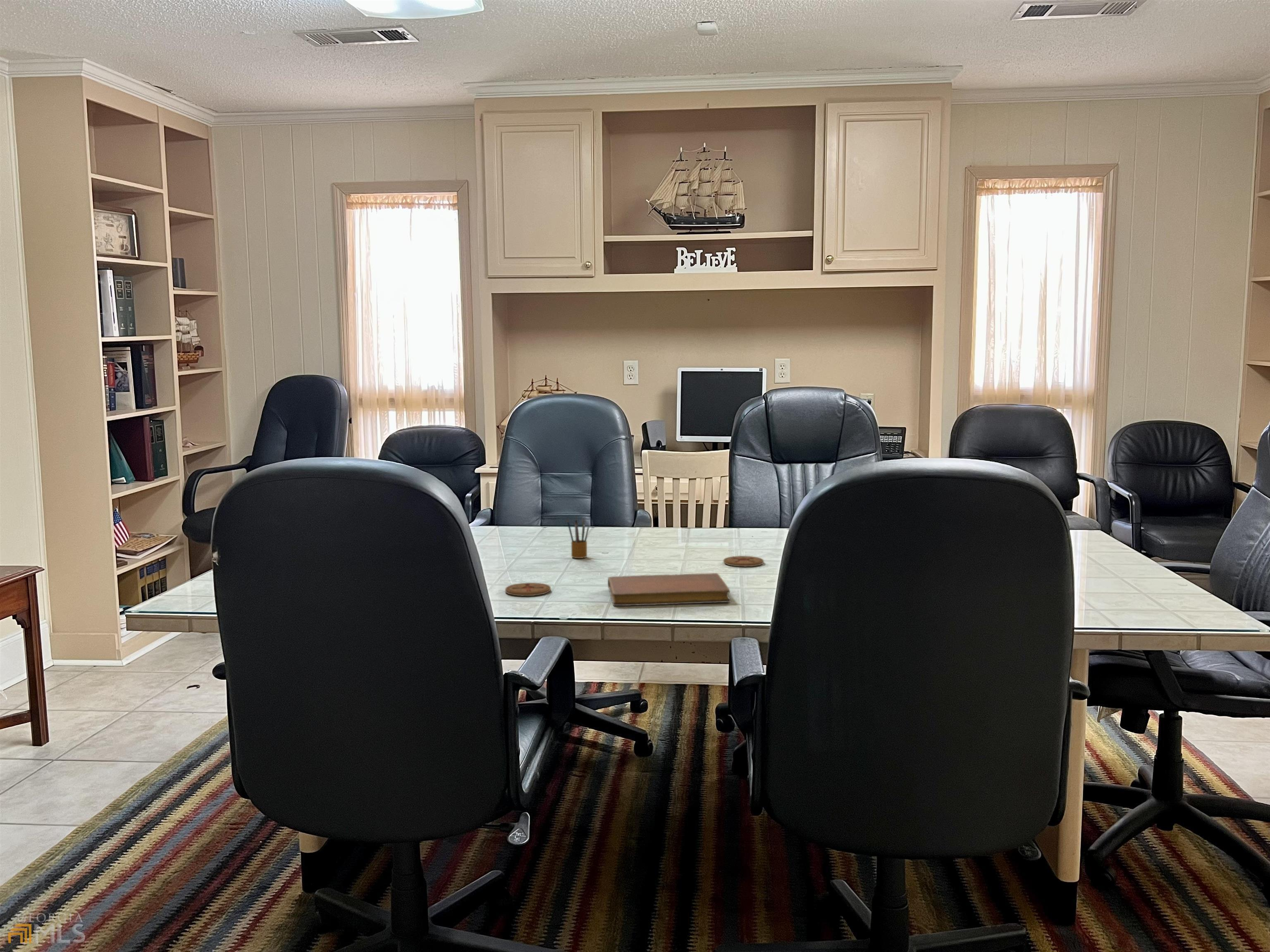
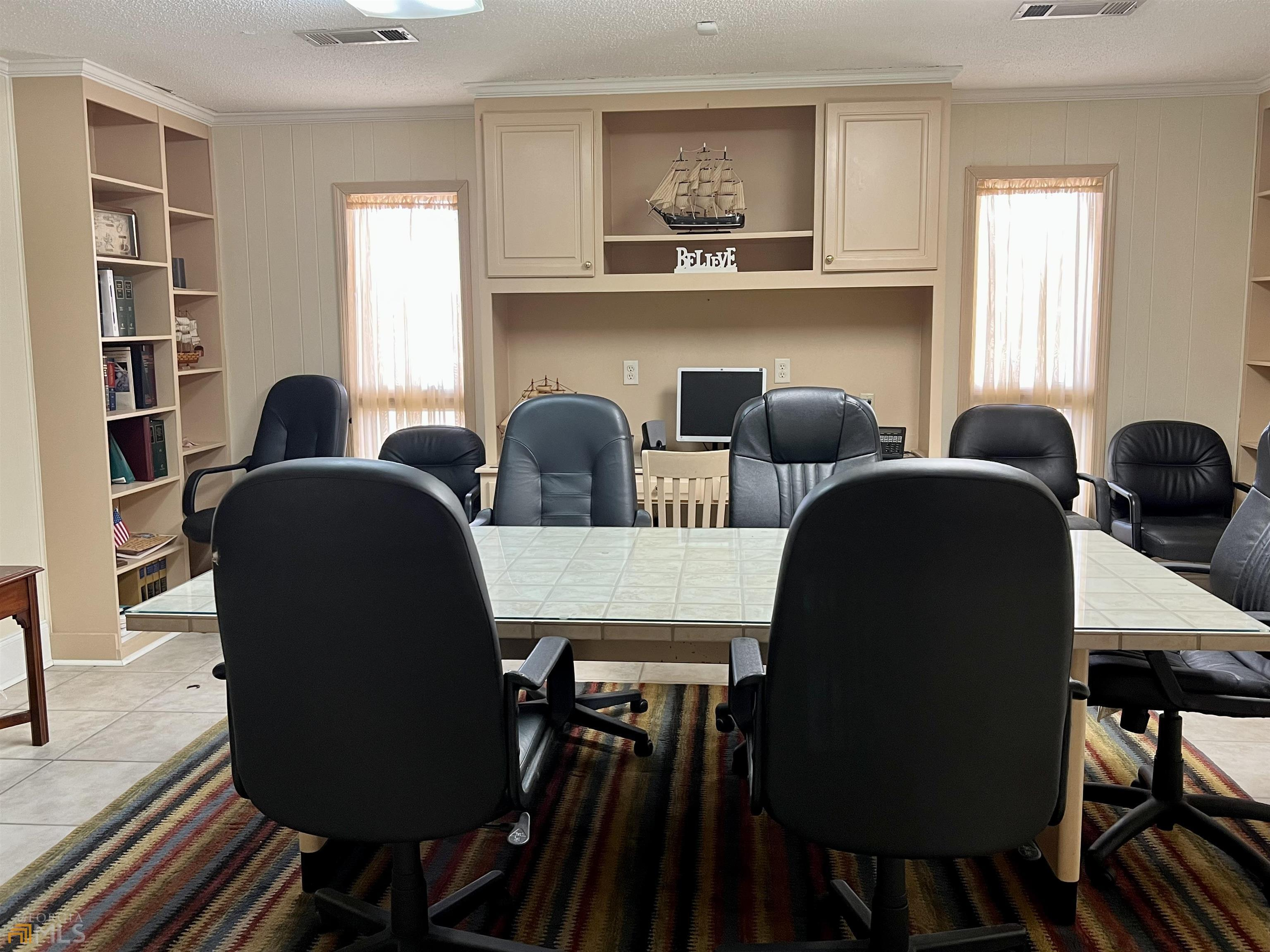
- coaster [723,555,764,567]
- pencil box [567,517,590,559]
- coaster [505,582,551,596]
- notebook [607,573,731,606]
